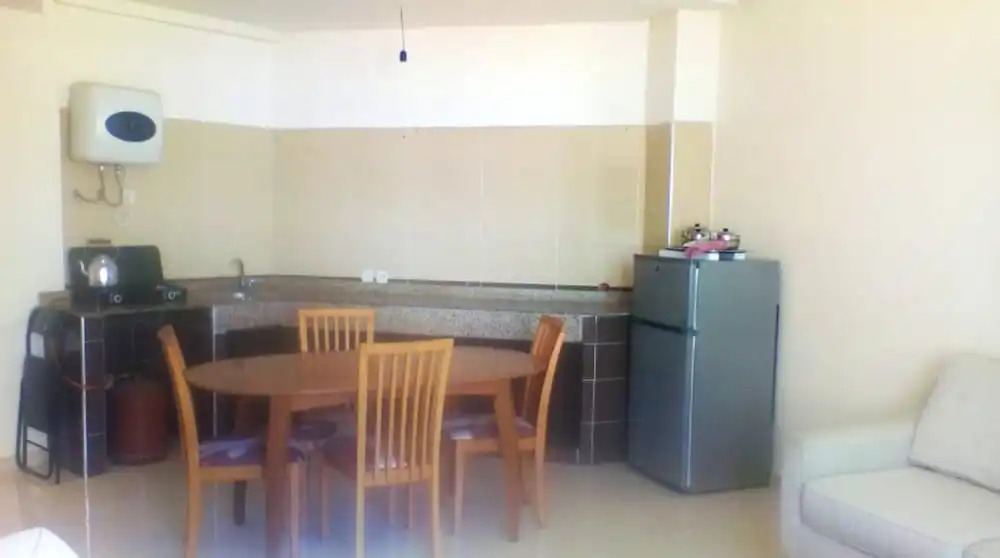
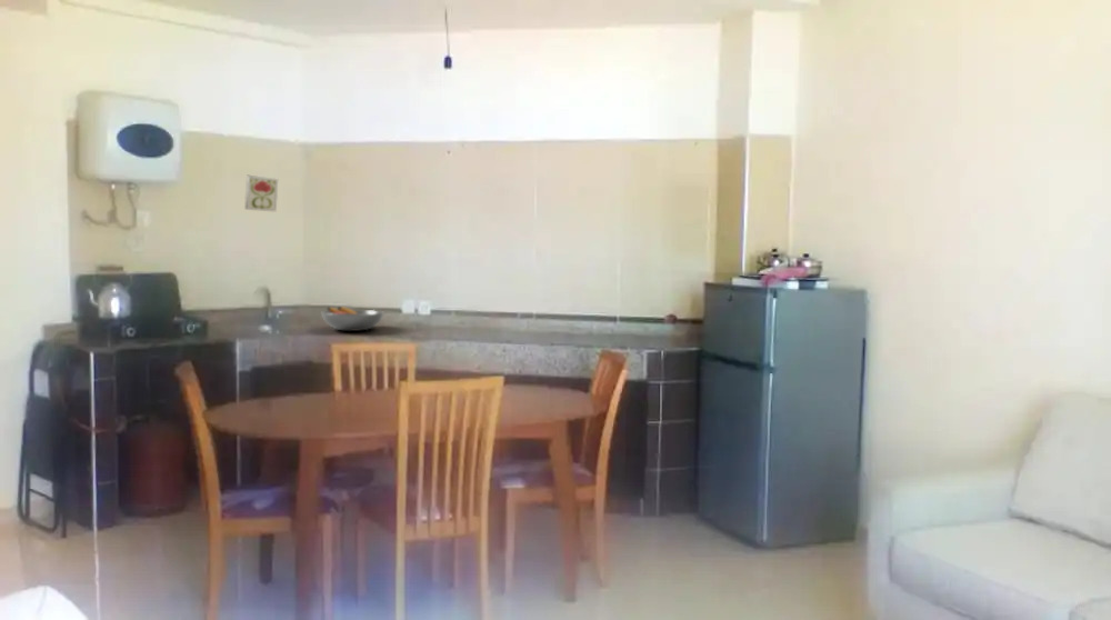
+ decorative tile [243,174,279,212]
+ fruit bowl [319,306,386,332]
